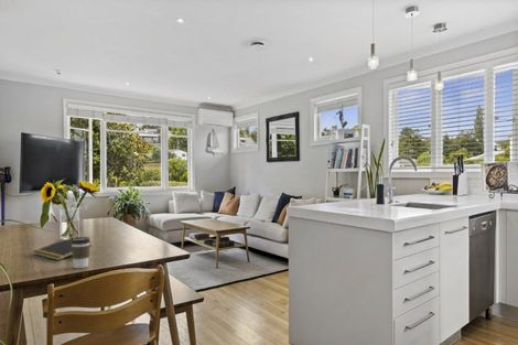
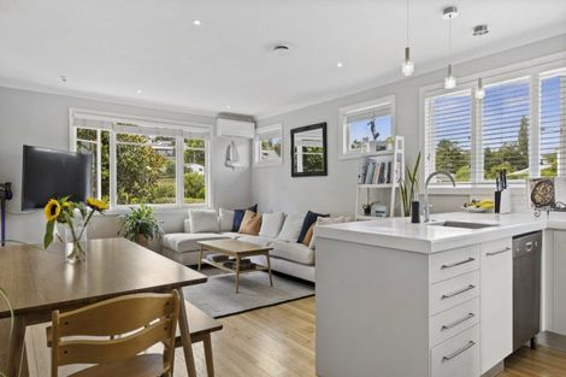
- notepad [32,238,93,261]
- coffee cup [71,236,91,269]
